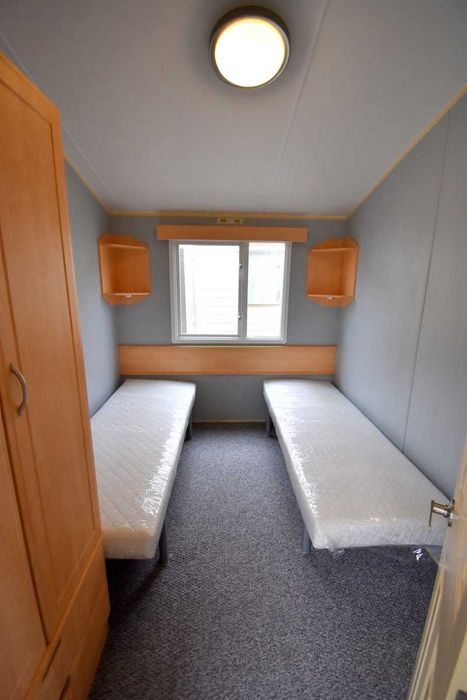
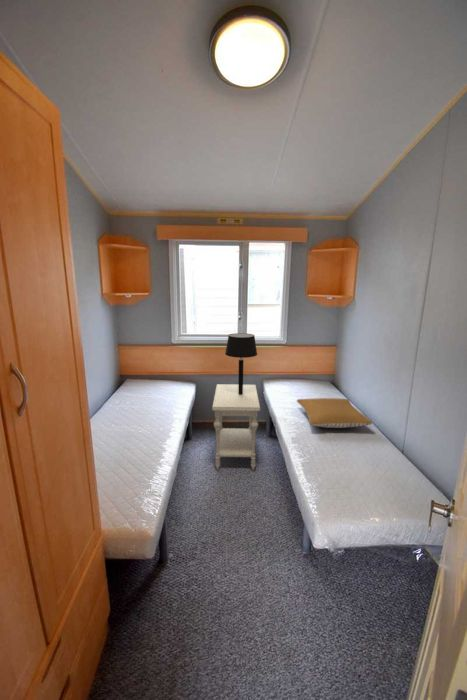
+ pillow [296,397,373,429]
+ side table [211,383,261,472]
+ table lamp [224,332,258,395]
